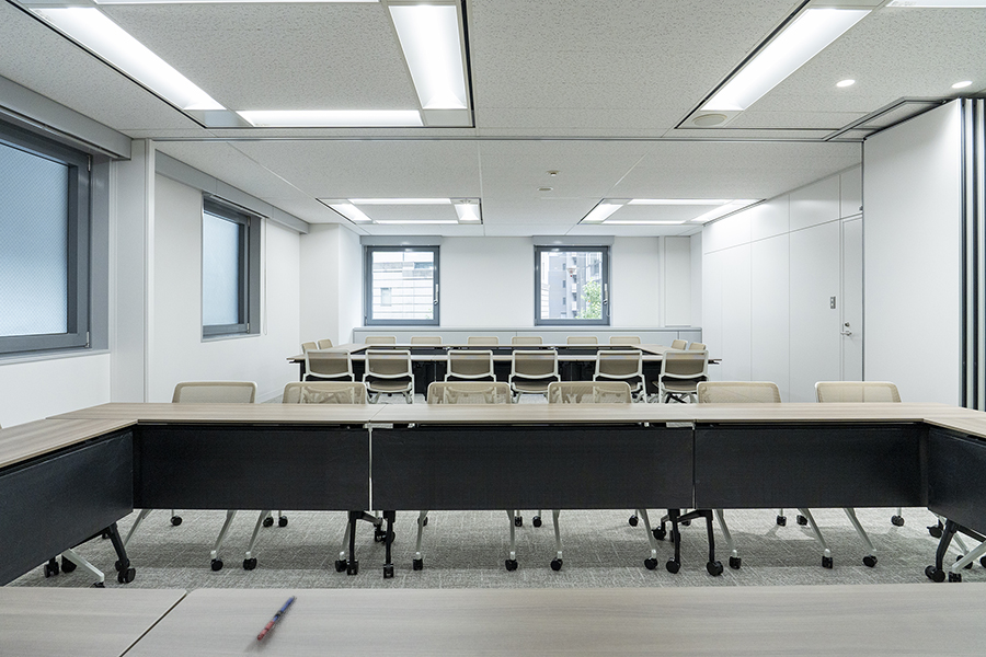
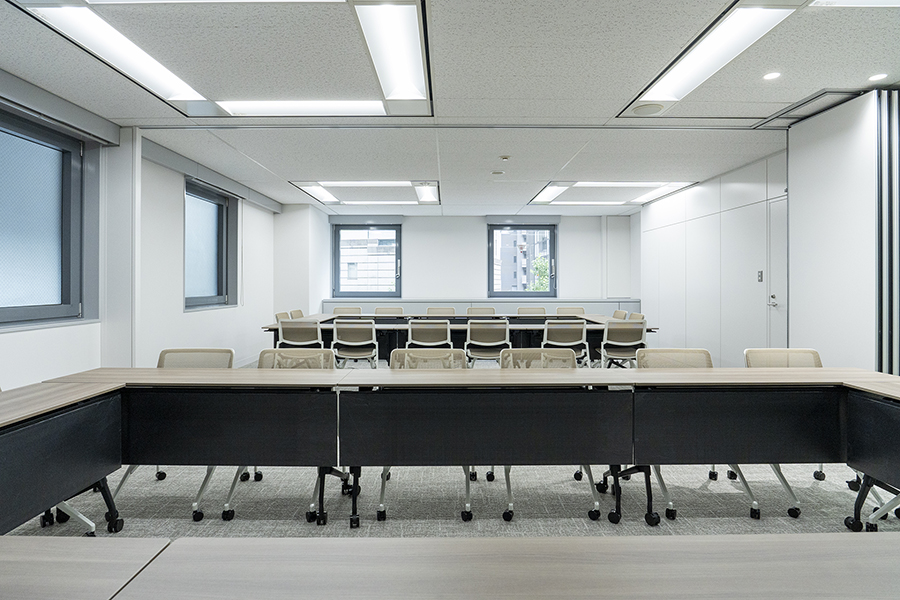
- pen [255,595,298,642]
